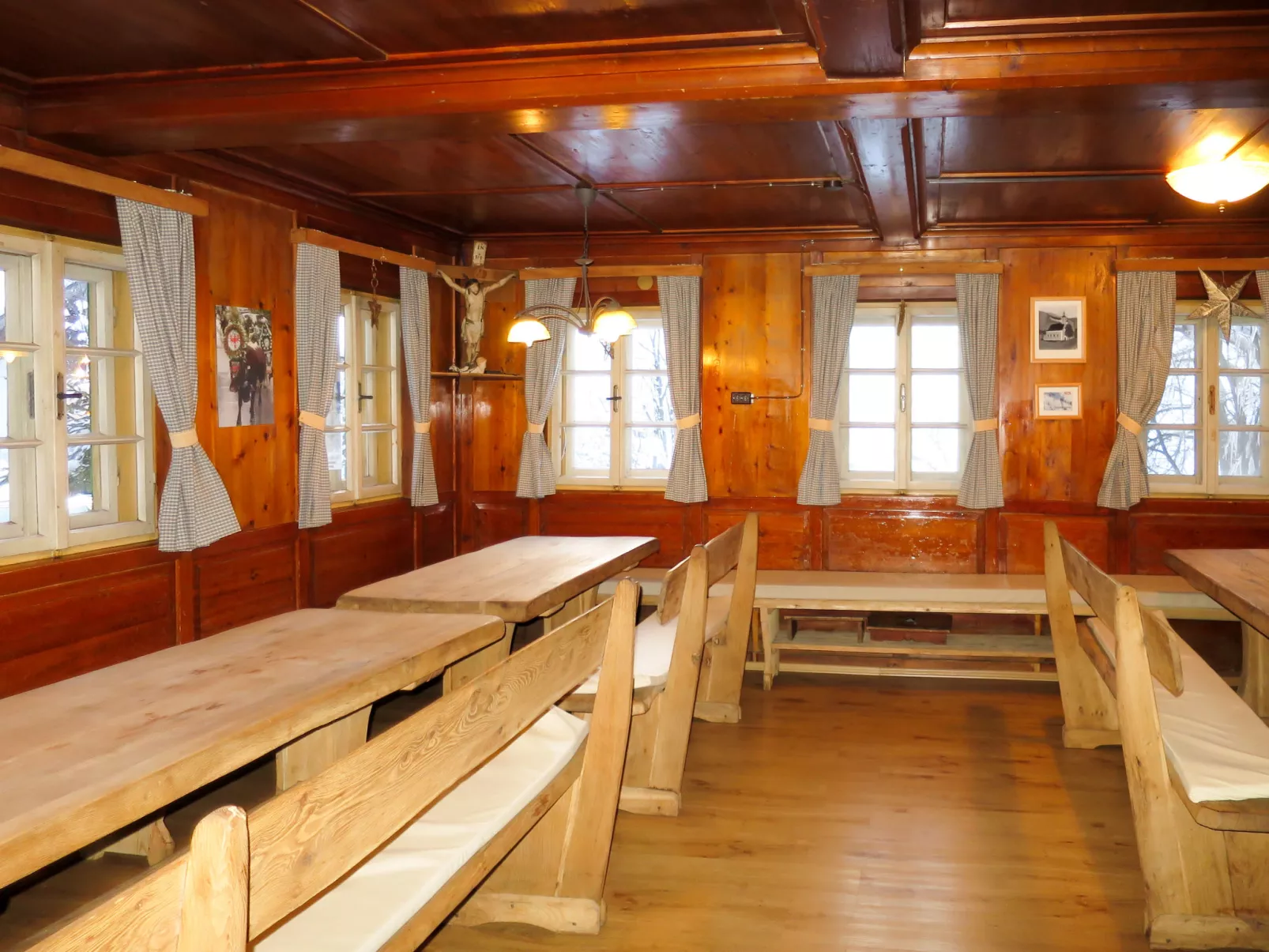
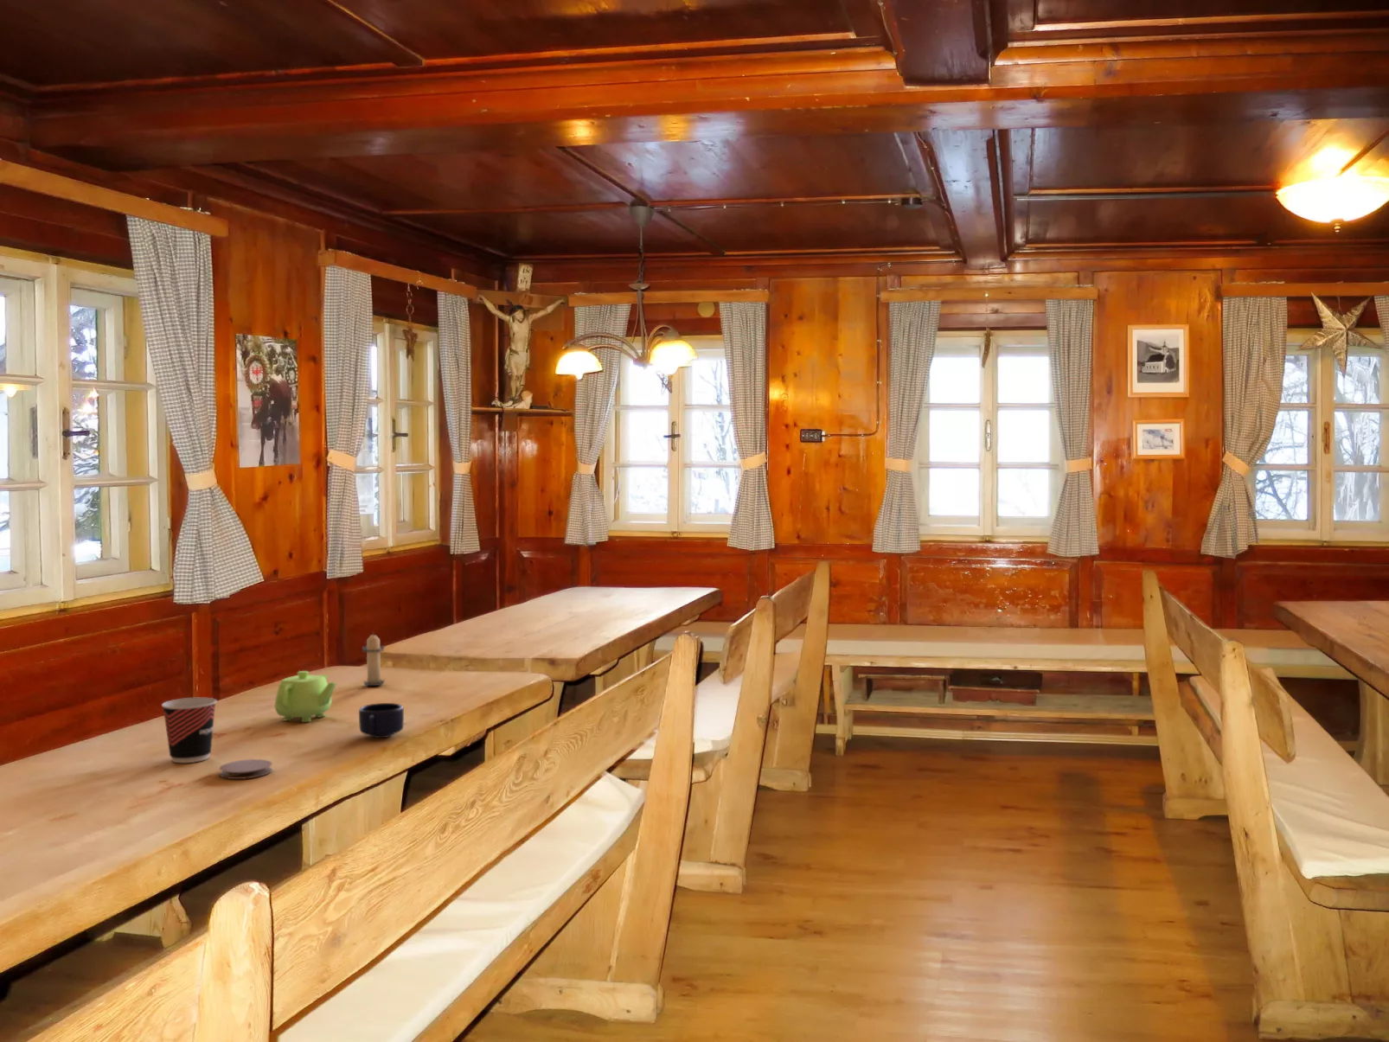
+ teapot [274,670,337,722]
+ candle [361,630,386,686]
+ coaster [219,759,274,780]
+ mug [358,703,405,739]
+ cup [161,697,218,764]
